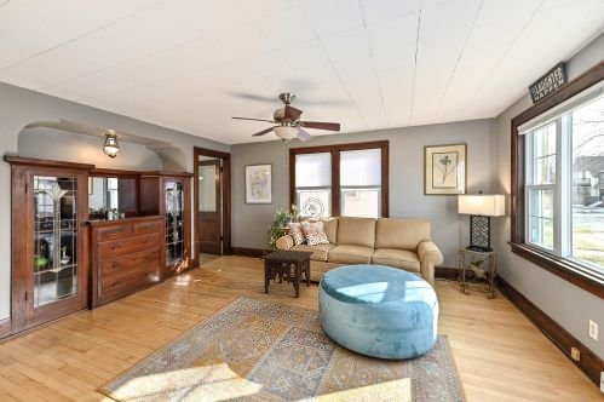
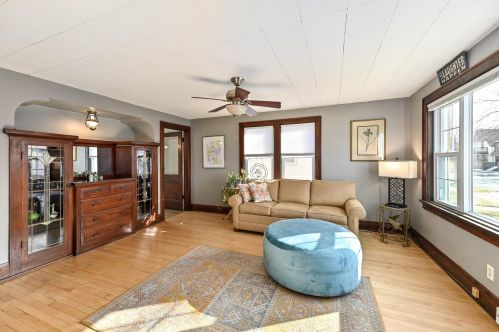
- side table [258,248,316,299]
